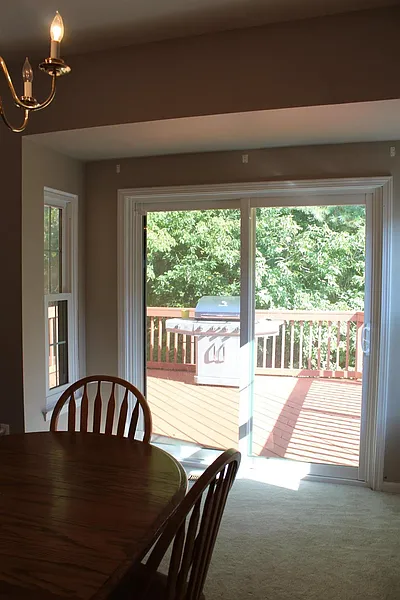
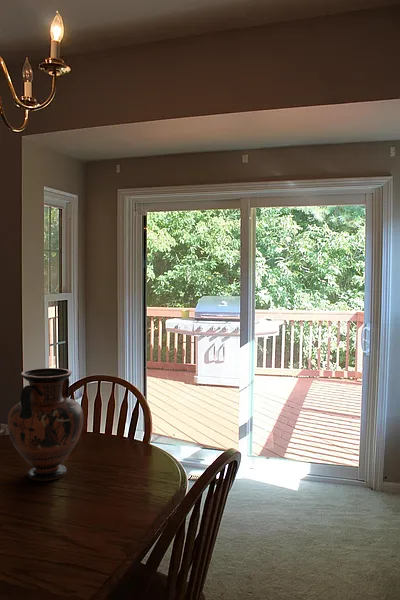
+ vase [7,367,84,482]
